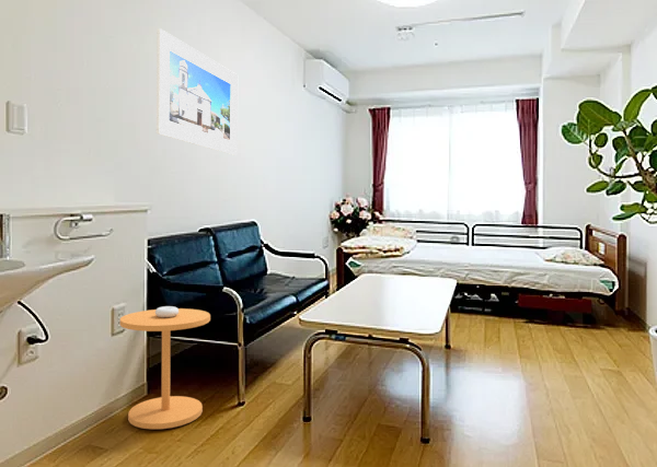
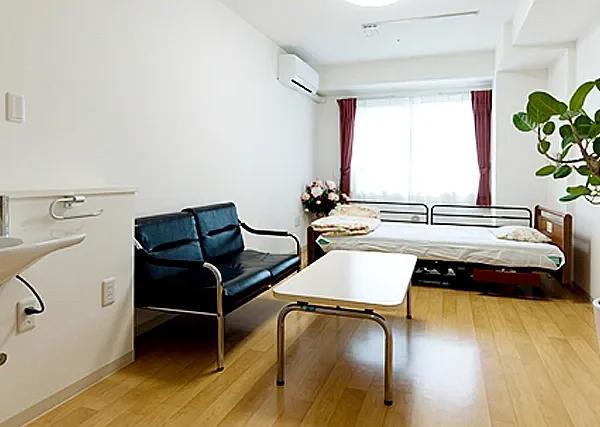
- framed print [155,27,239,156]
- side table [119,305,211,430]
